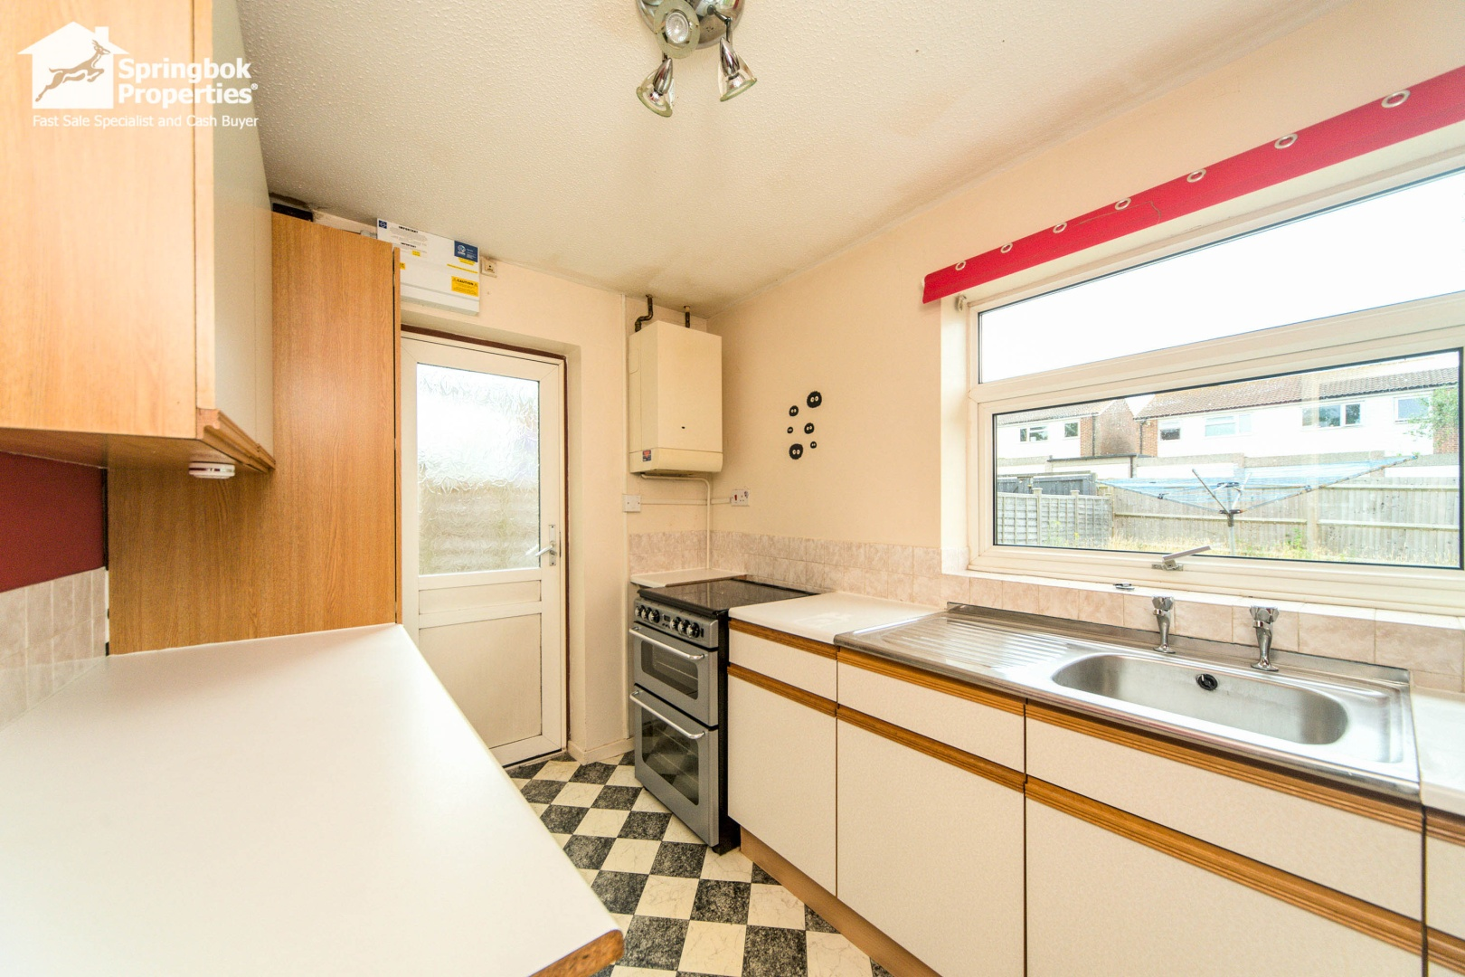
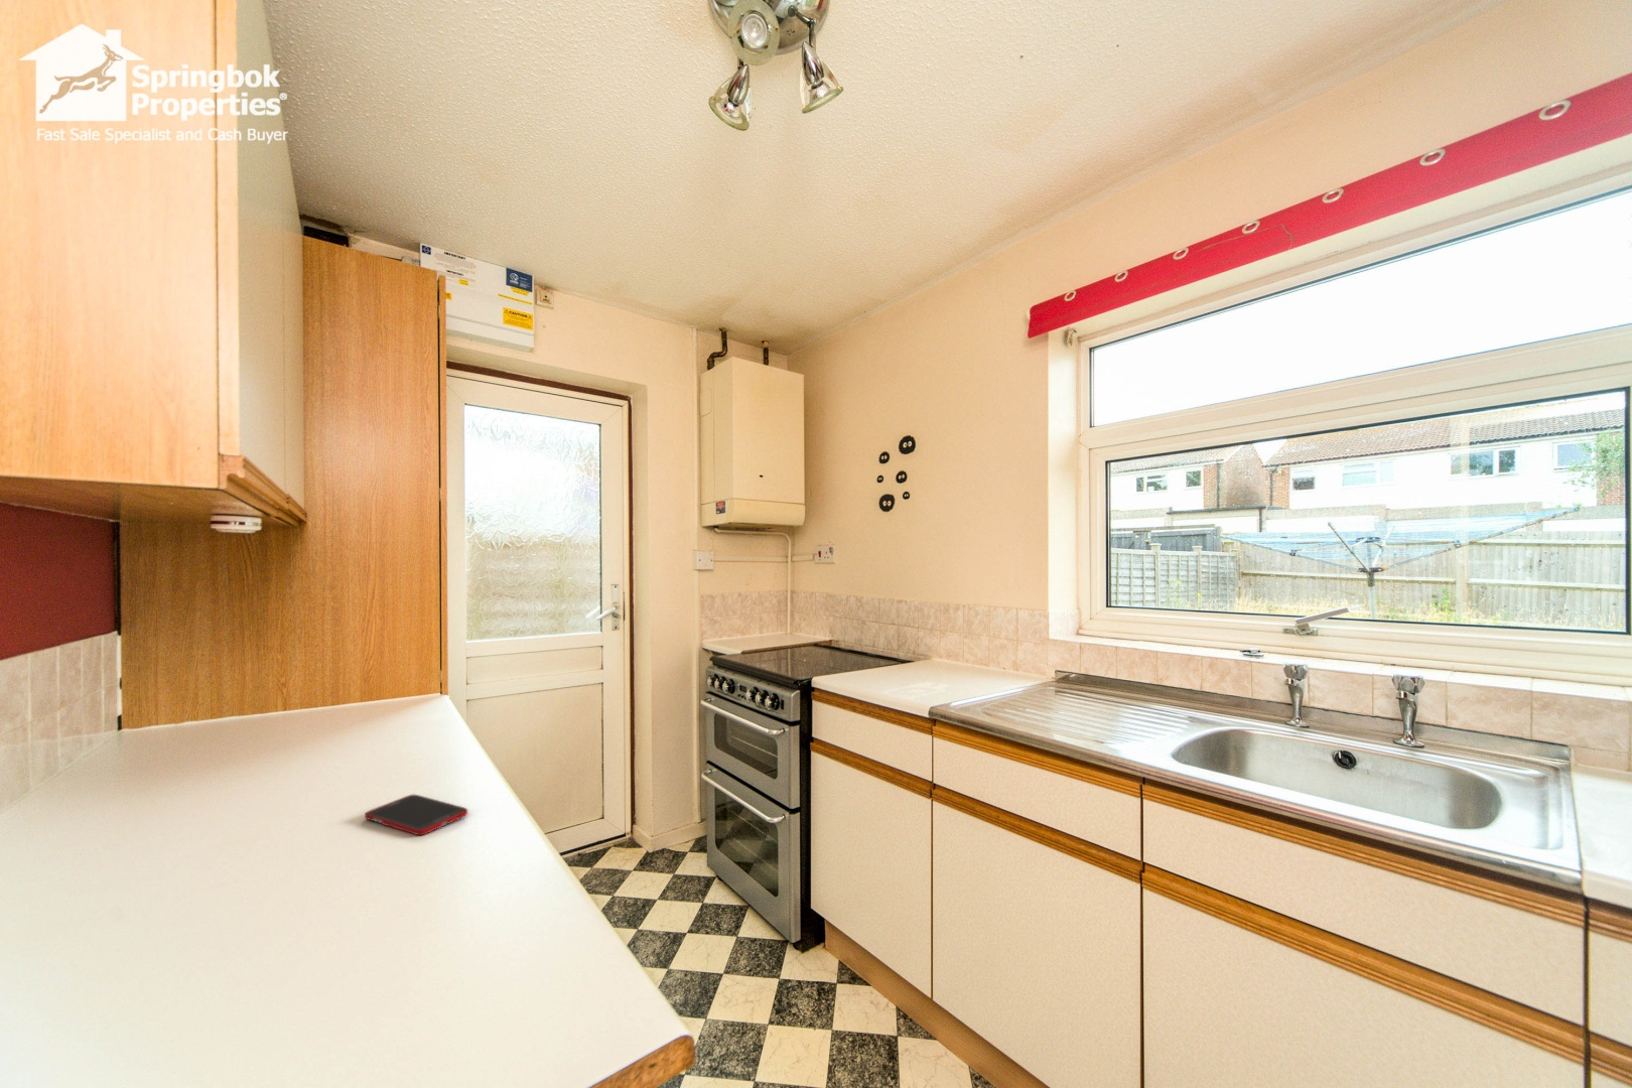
+ cell phone [363,794,469,837]
